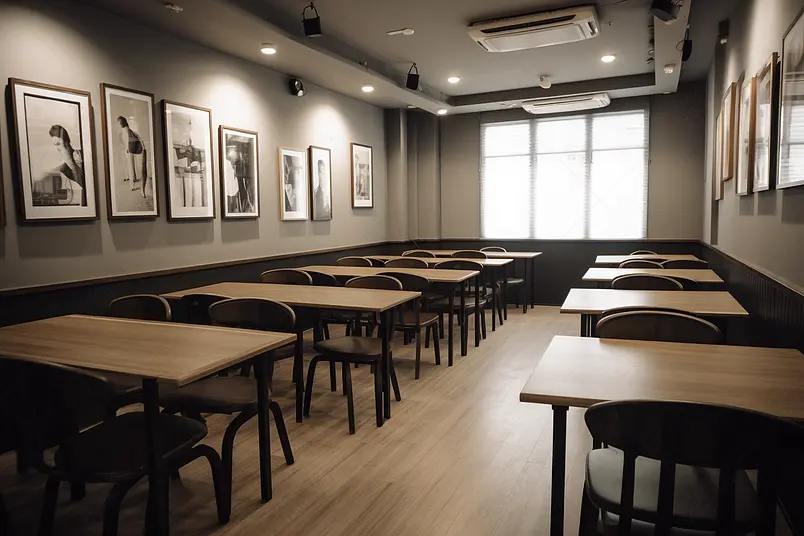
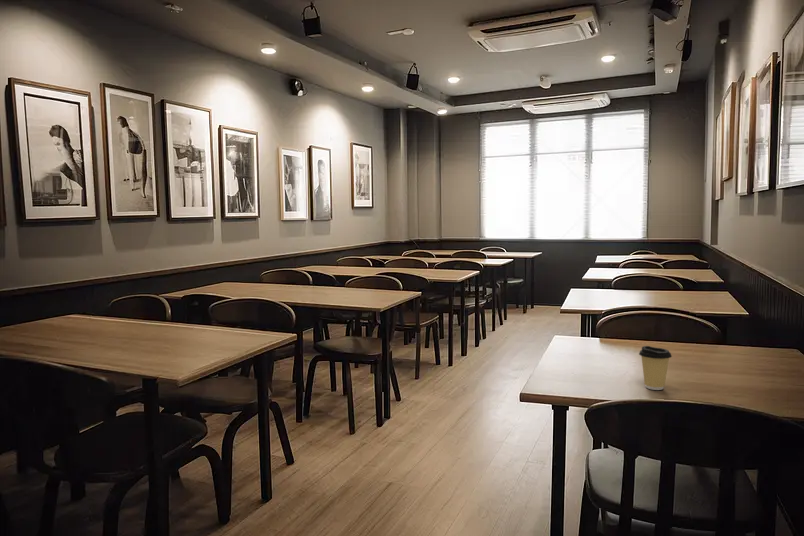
+ coffee cup [638,345,673,391]
